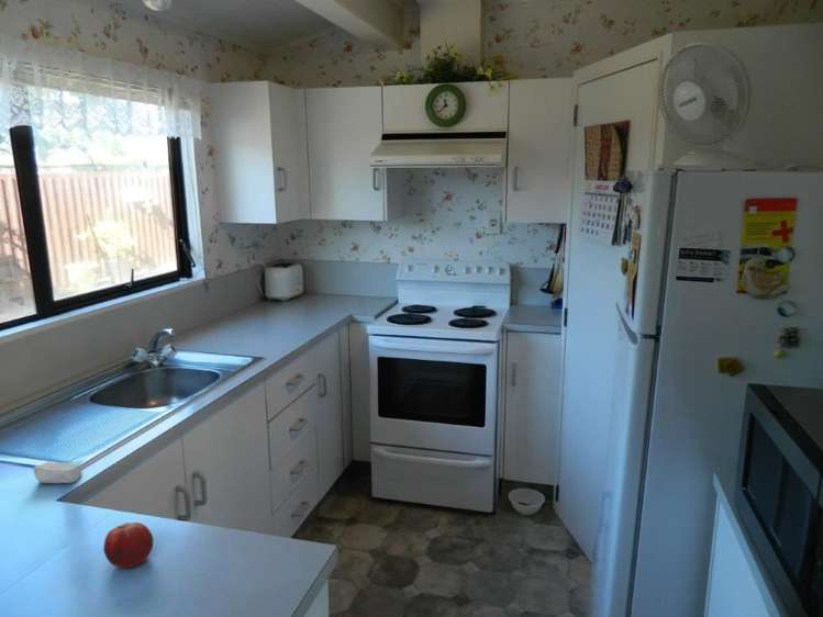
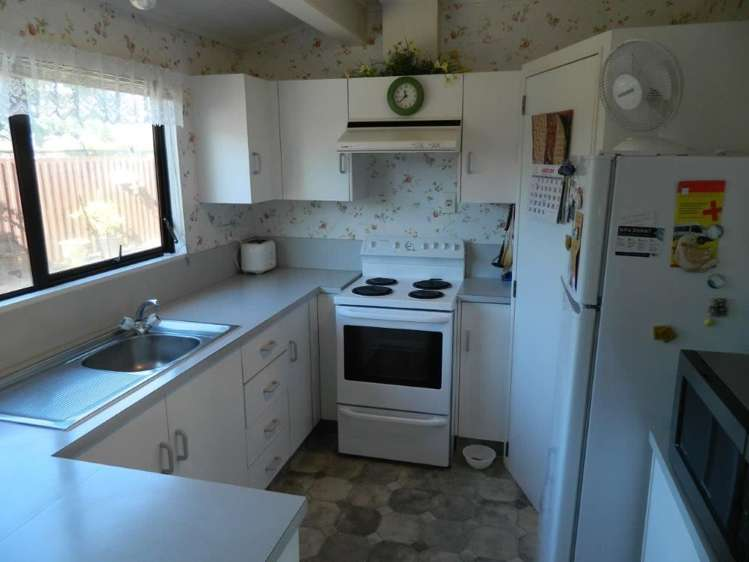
- soap bar [33,461,82,484]
- fruit [102,521,155,569]
